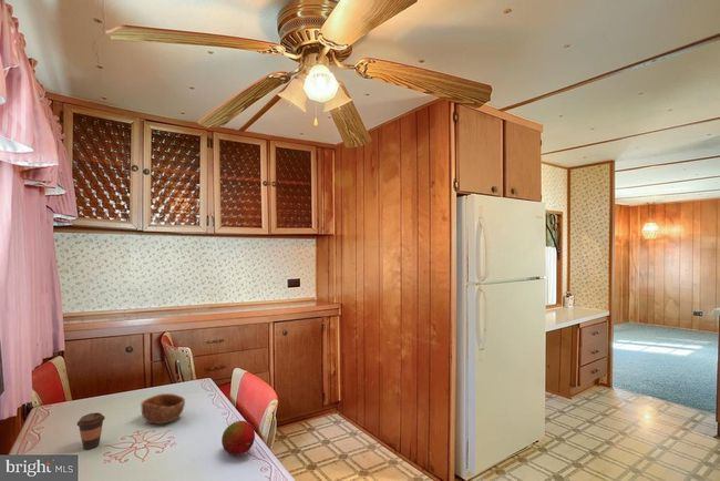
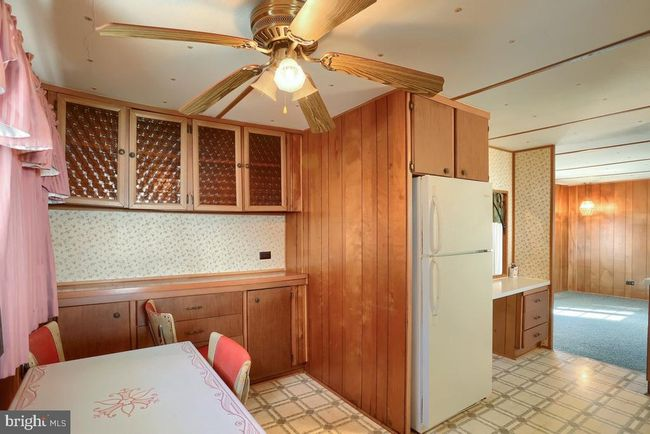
- coffee cup [76,411,106,450]
- fruit [220,420,256,457]
- bowl [140,392,186,426]
